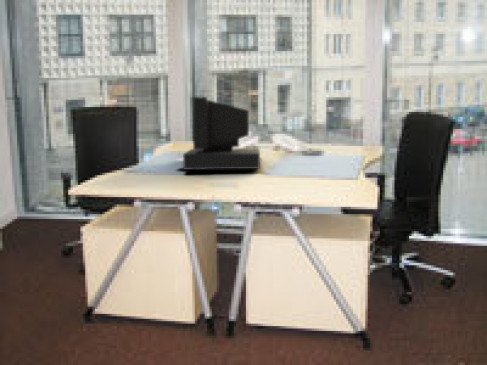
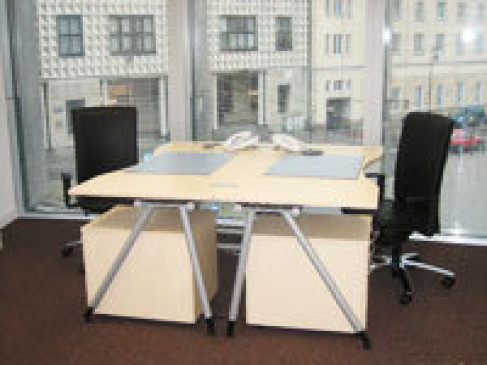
- monitor [175,96,261,171]
